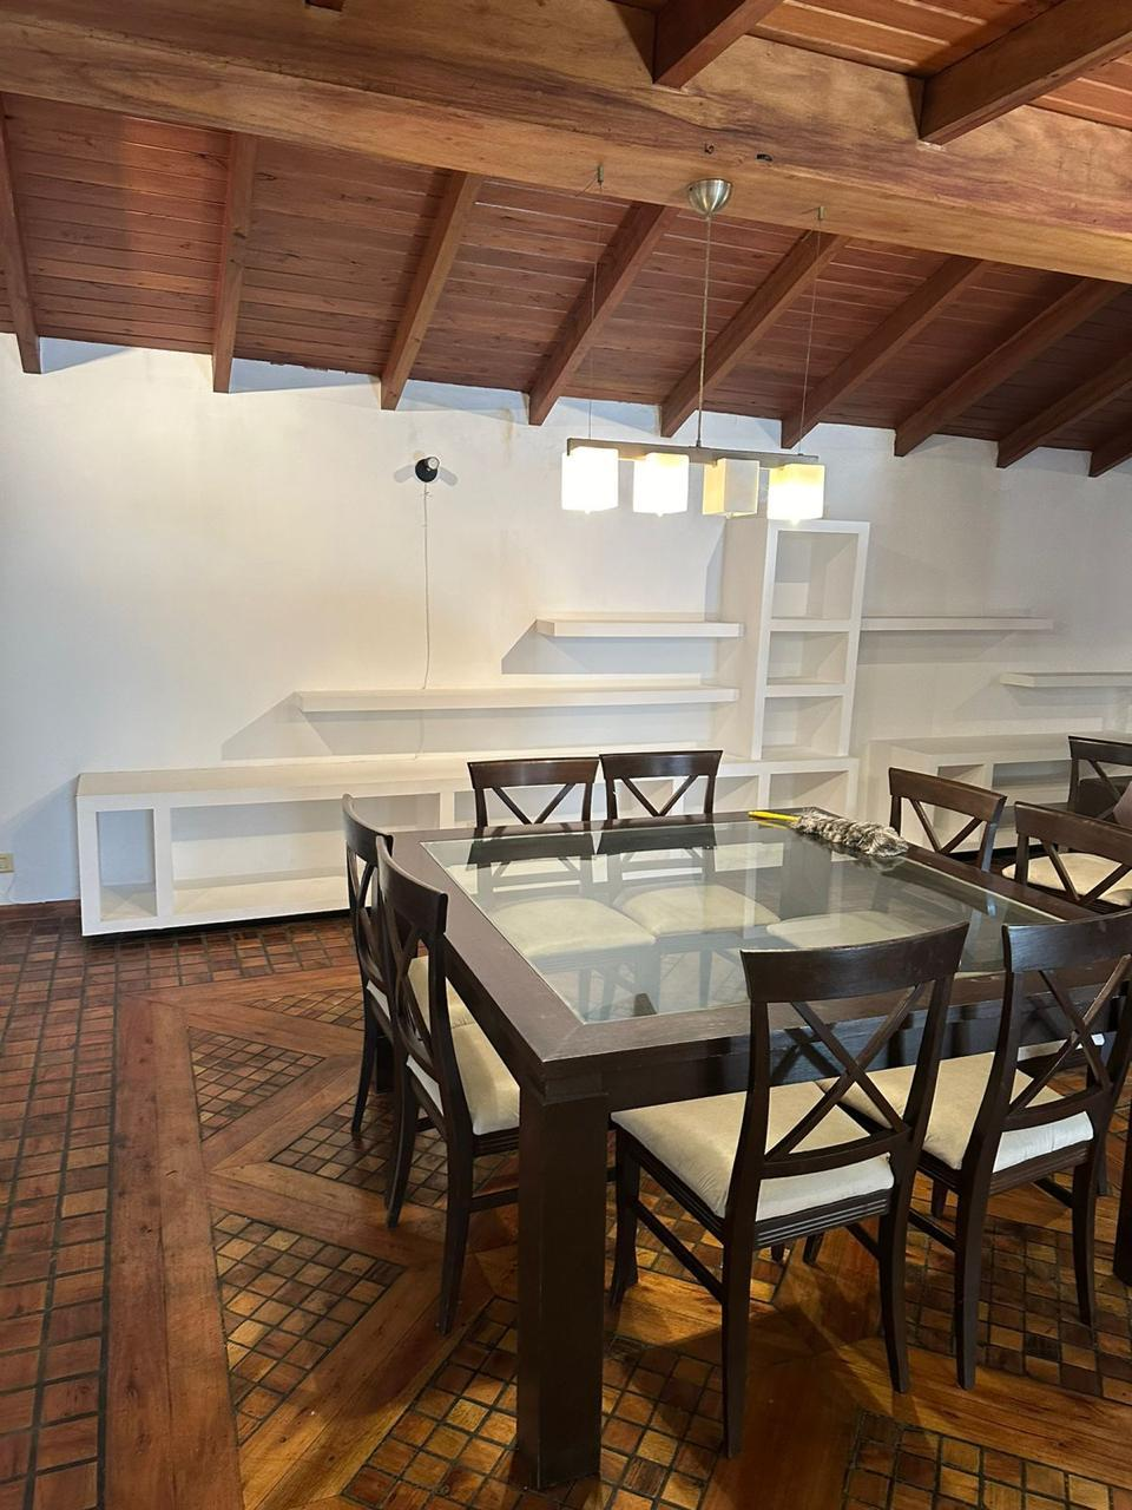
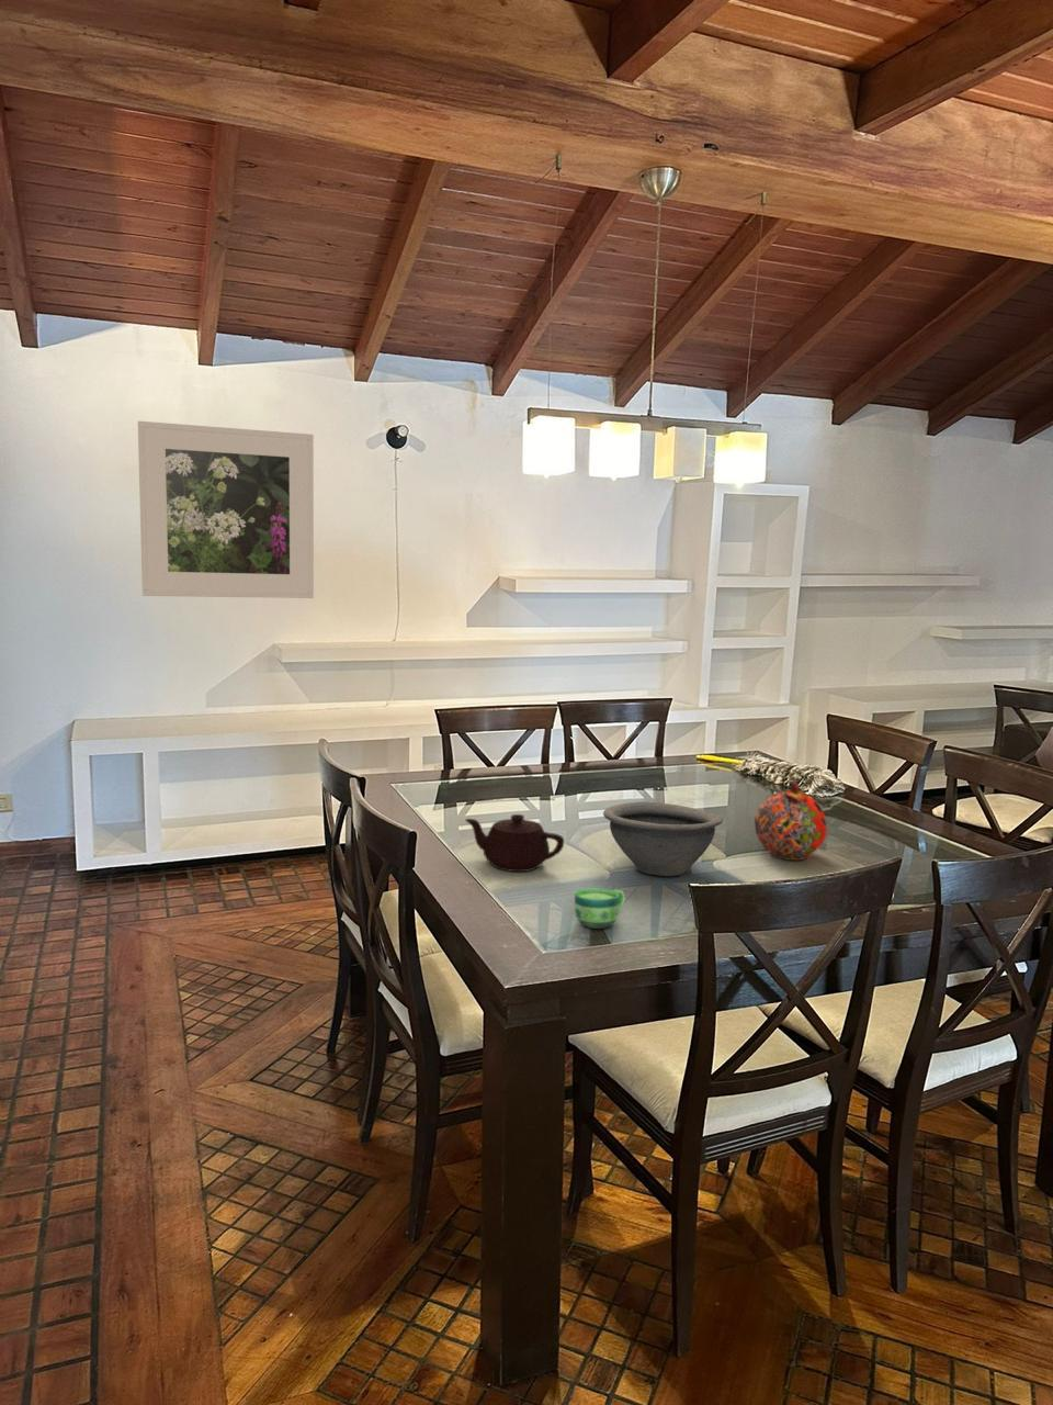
+ teapot [463,813,565,873]
+ bowl [602,800,723,877]
+ decorative ball [753,779,828,862]
+ cup [574,888,625,929]
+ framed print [137,420,315,600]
